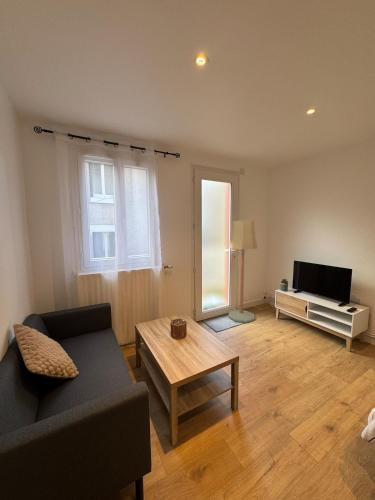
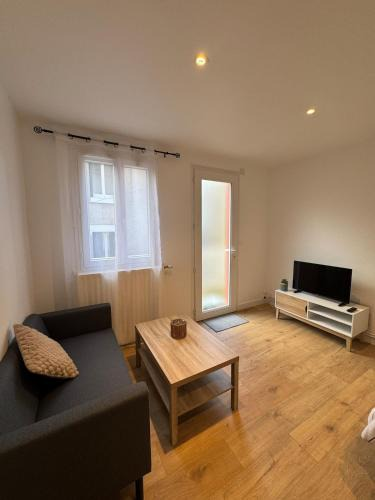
- floor lamp [227,219,258,324]
